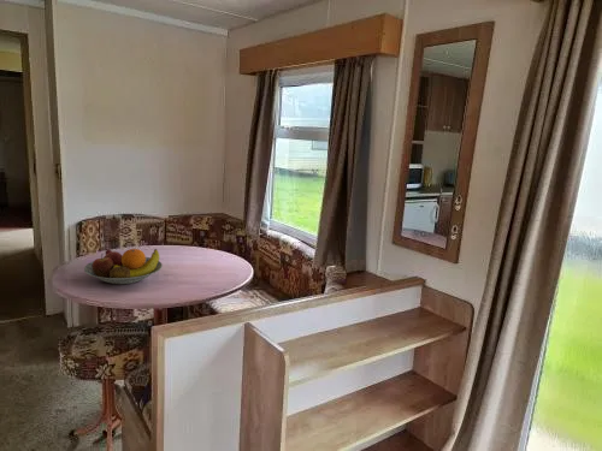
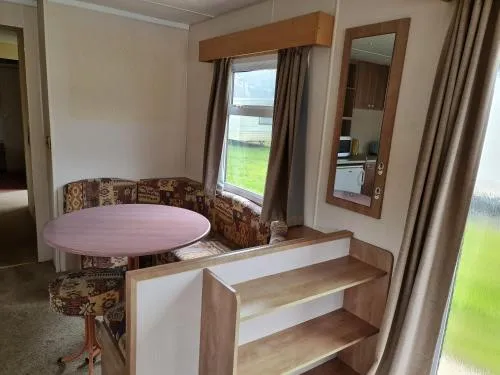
- fruit bowl [83,248,164,285]
